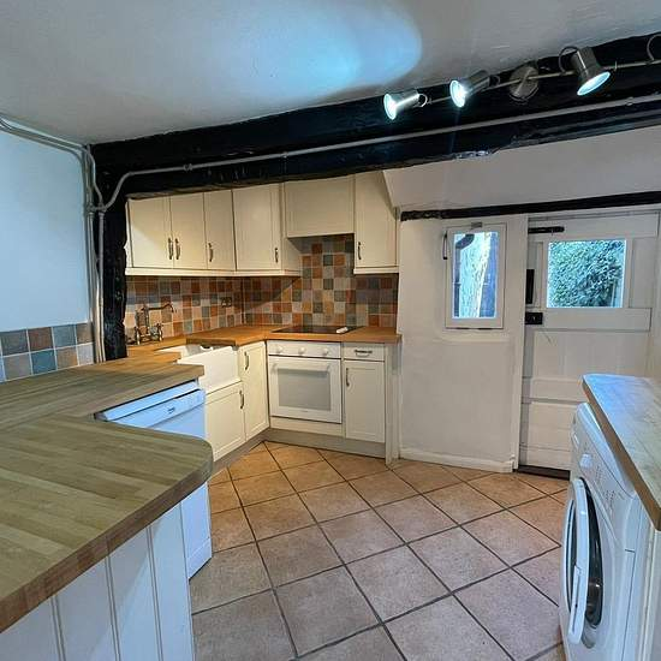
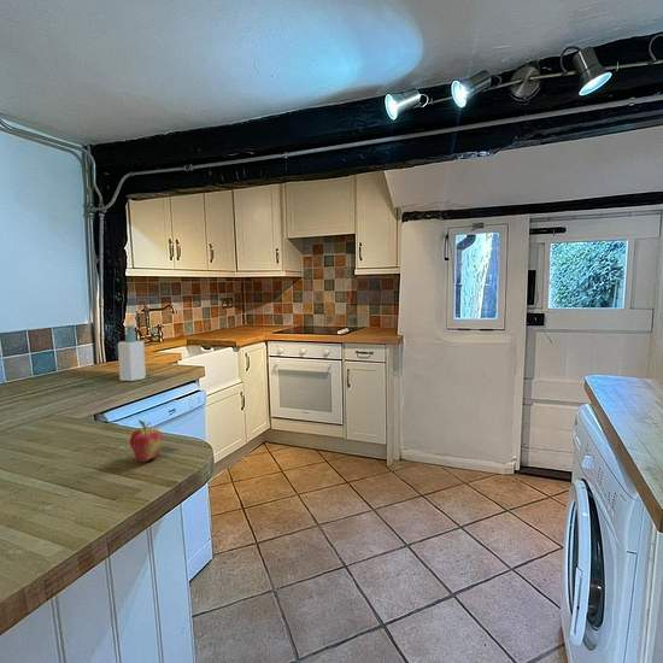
+ fruit [129,418,164,463]
+ soap bottle [117,324,147,382]
